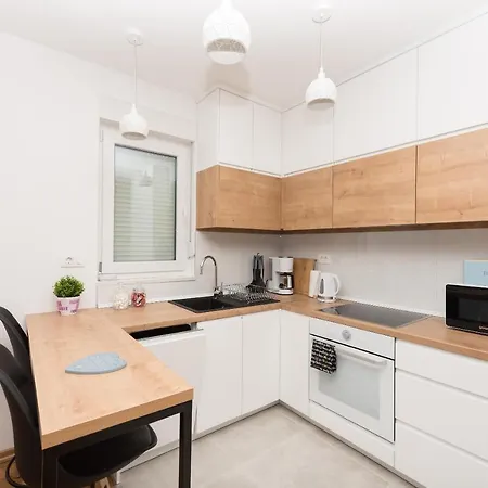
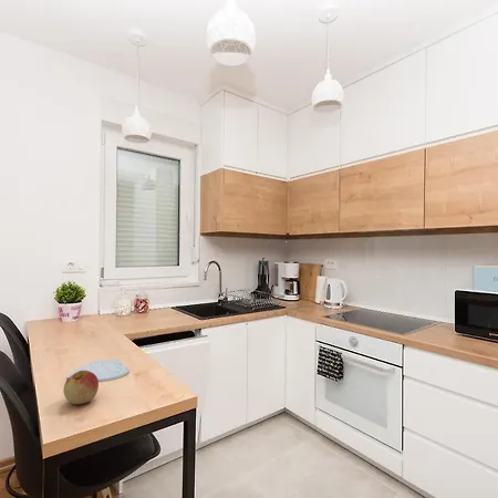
+ apple [62,370,100,405]
